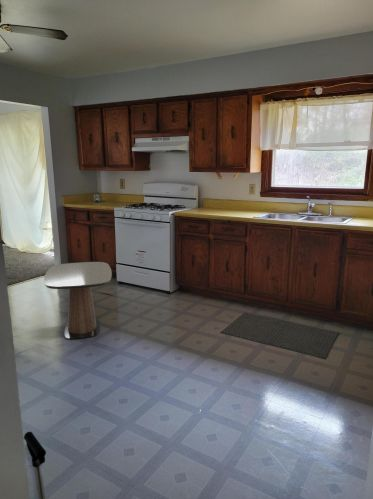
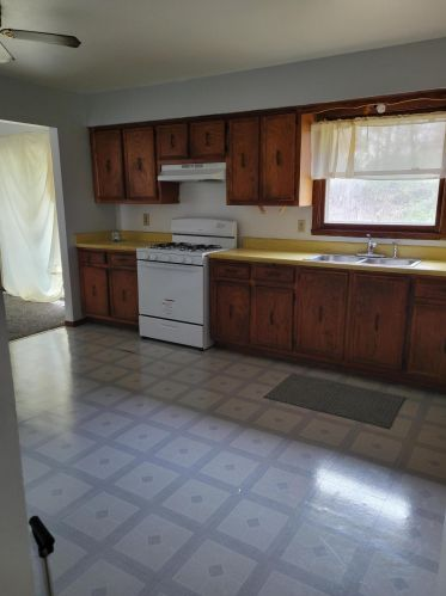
- side table [43,261,113,340]
